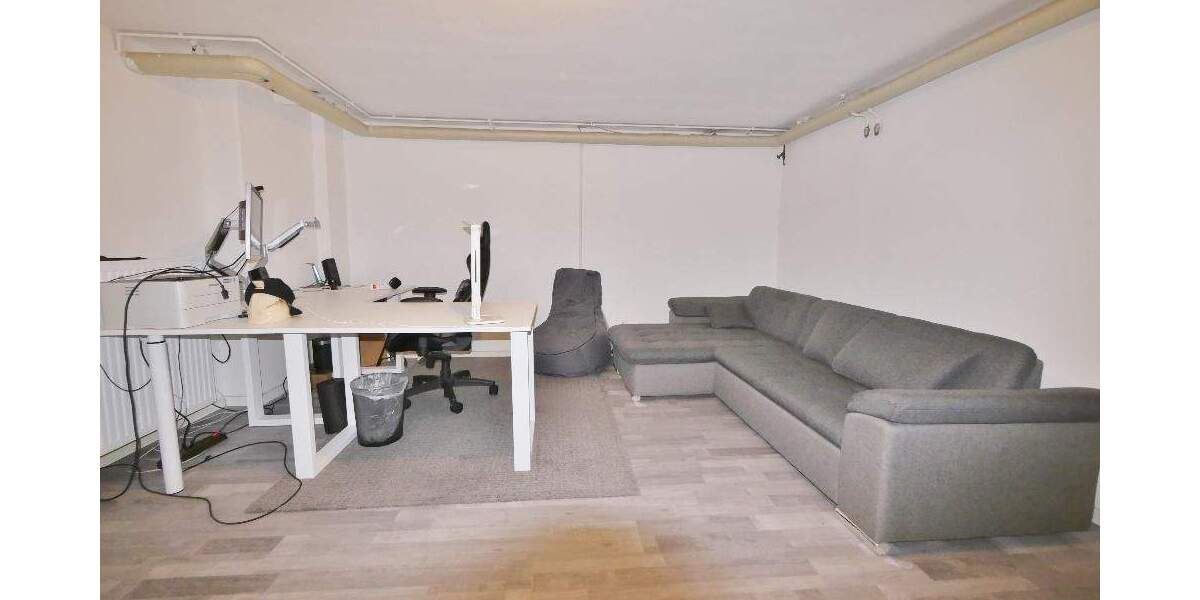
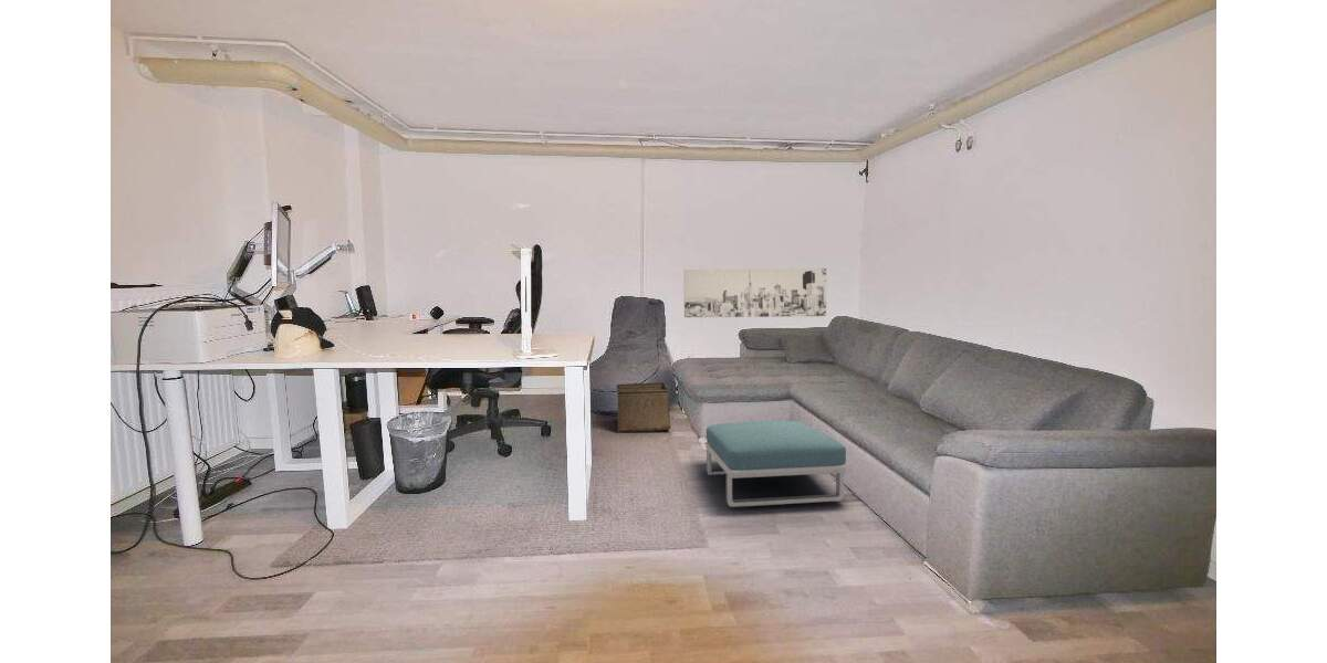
+ wall art [683,267,827,318]
+ footstool [704,420,847,508]
+ storage bin [616,381,671,432]
